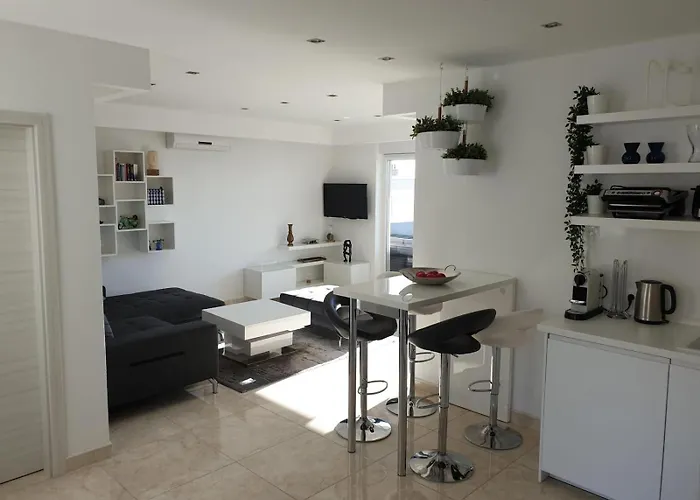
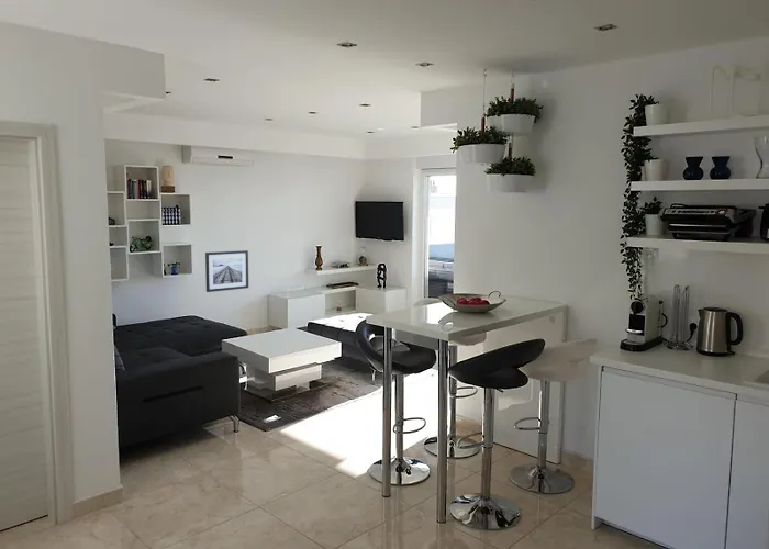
+ wall art [204,249,249,293]
